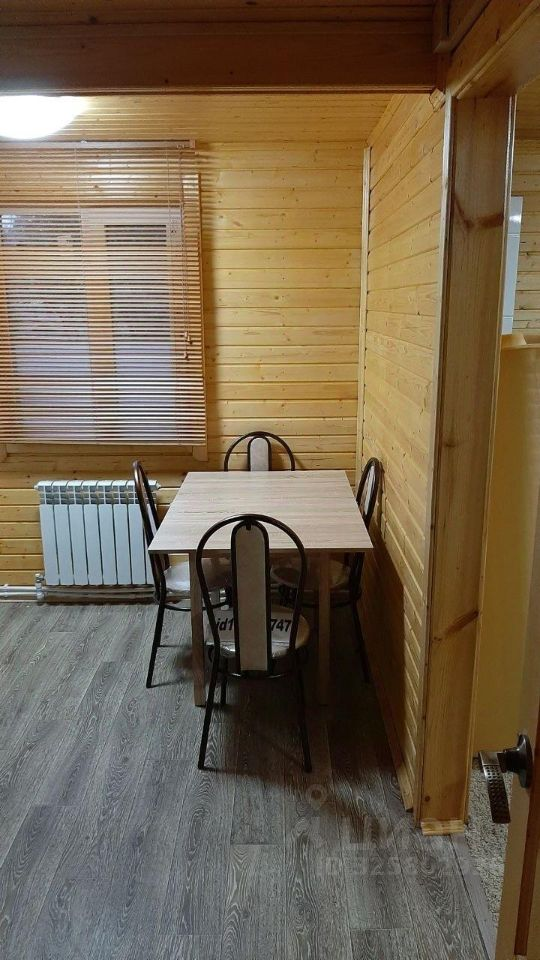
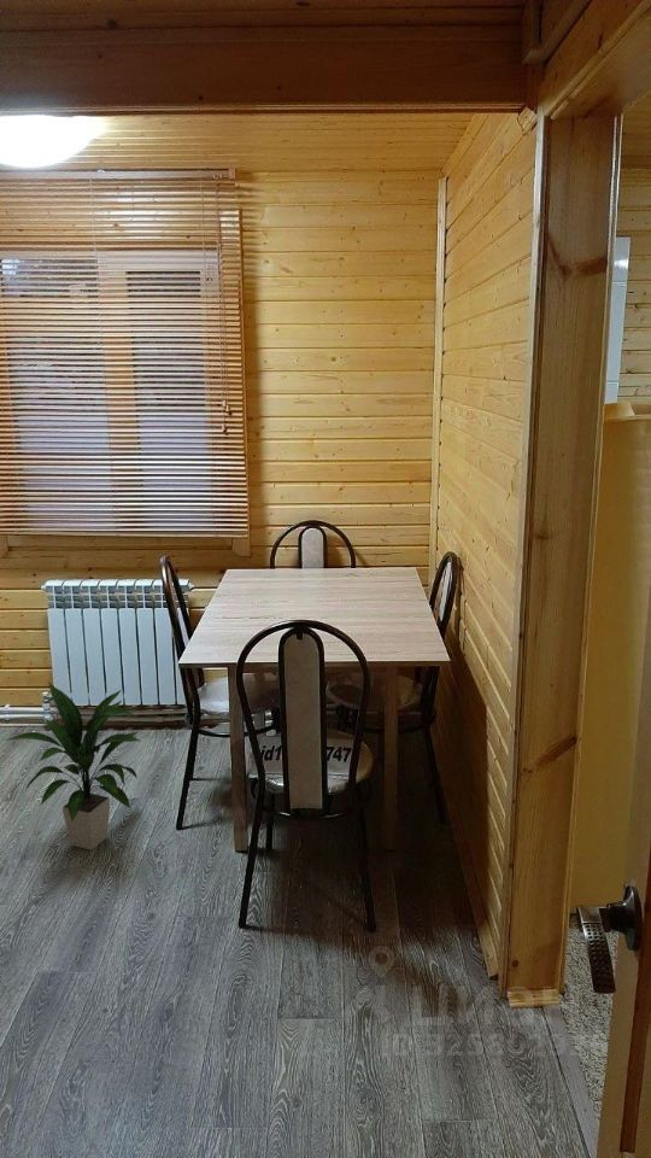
+ indoor plant [2,680,141,852]
